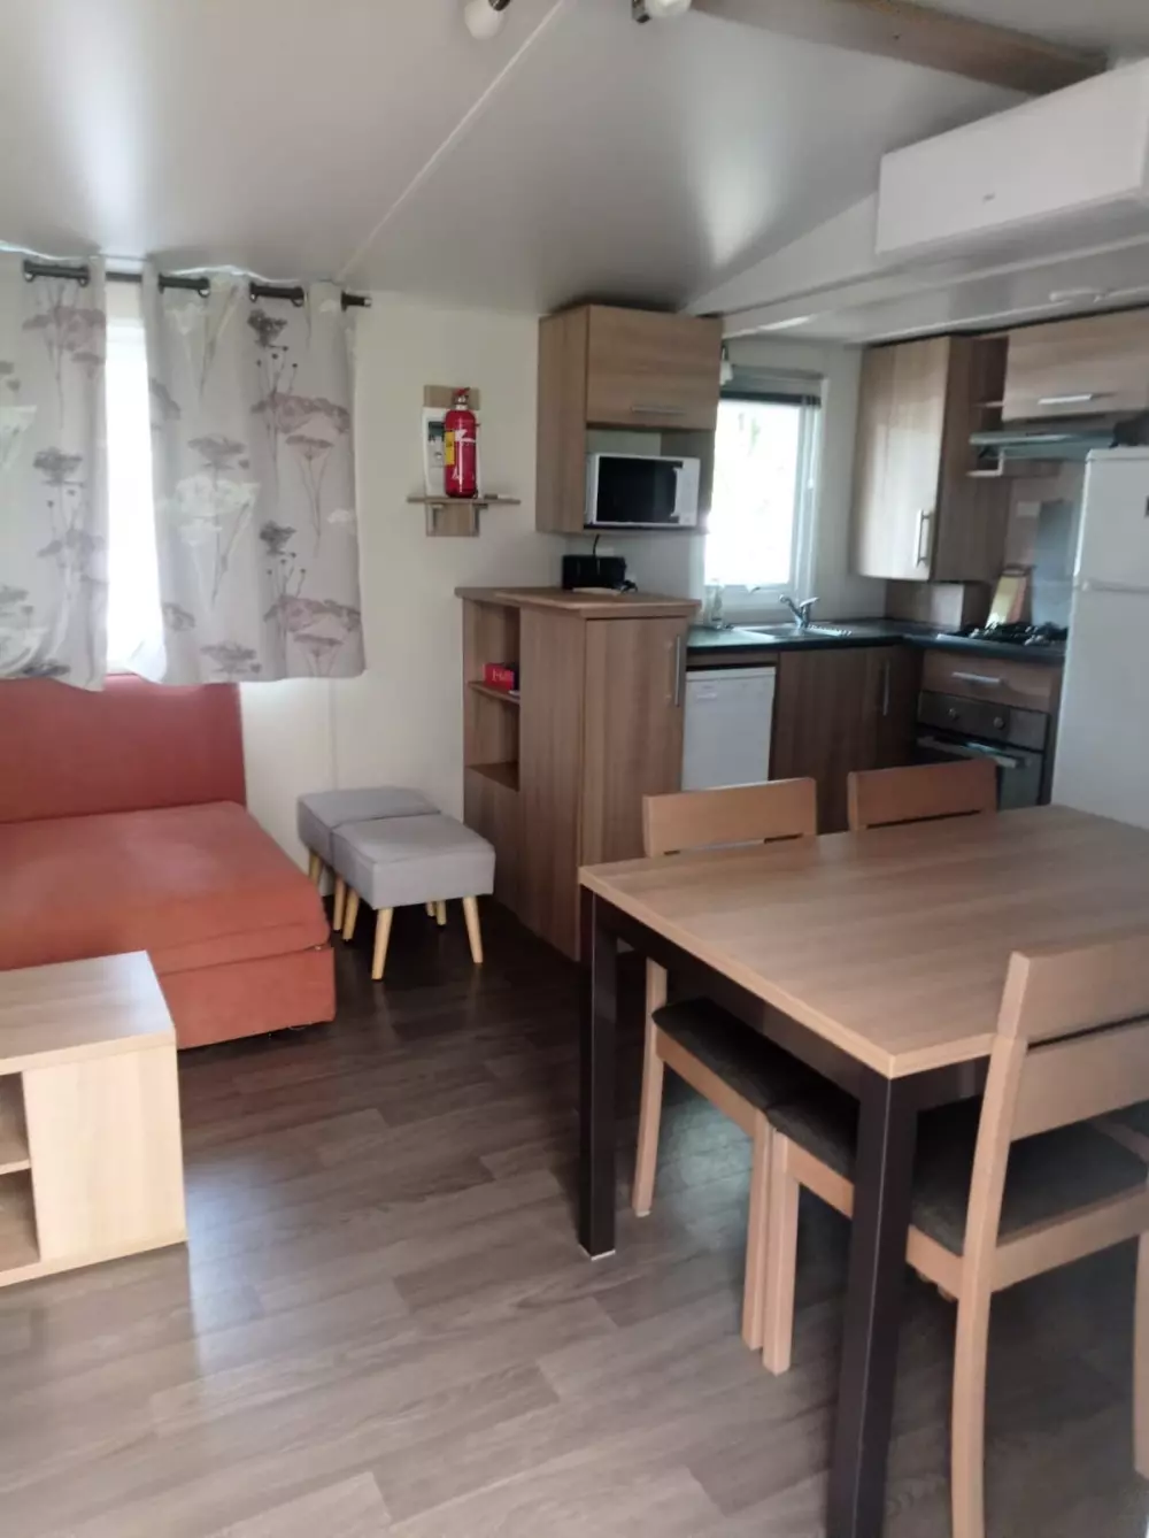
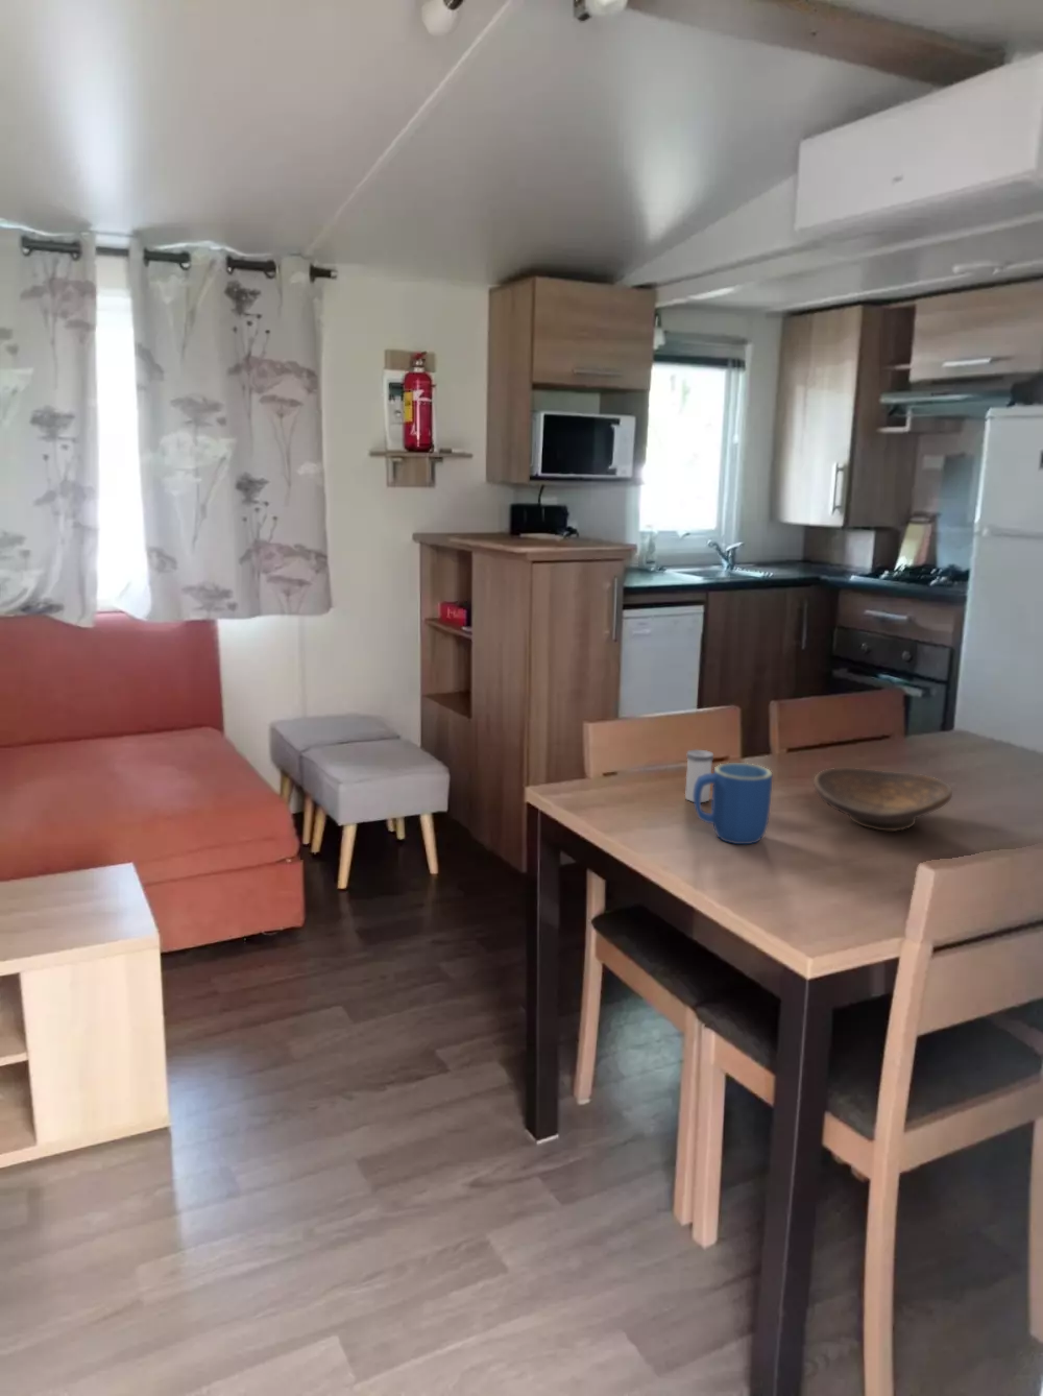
+ mug [692,762,772,845]
+ salt shaker [685,750,714,803]
+ decorative bowl [813,767,953,832]
